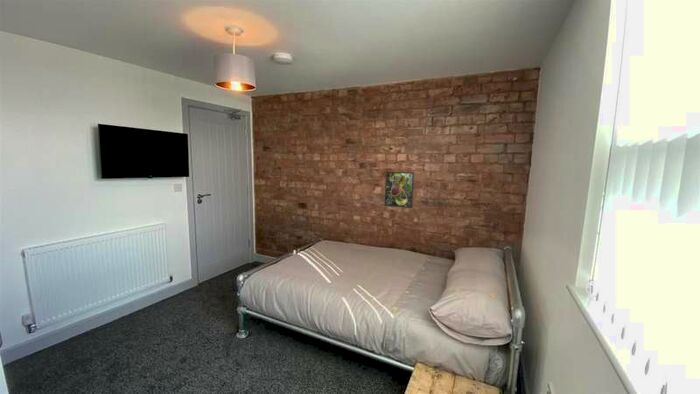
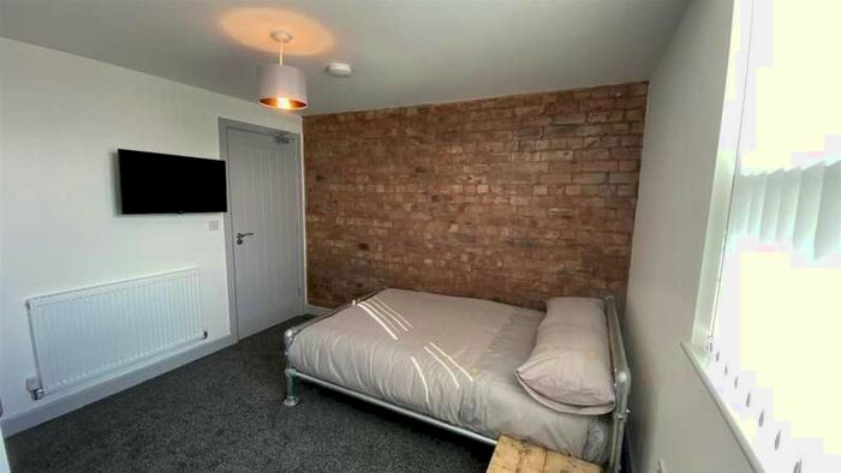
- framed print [384,170,415,209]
